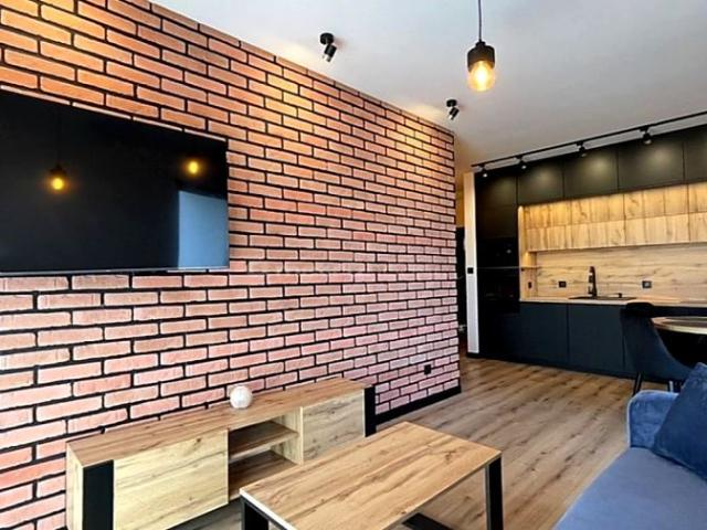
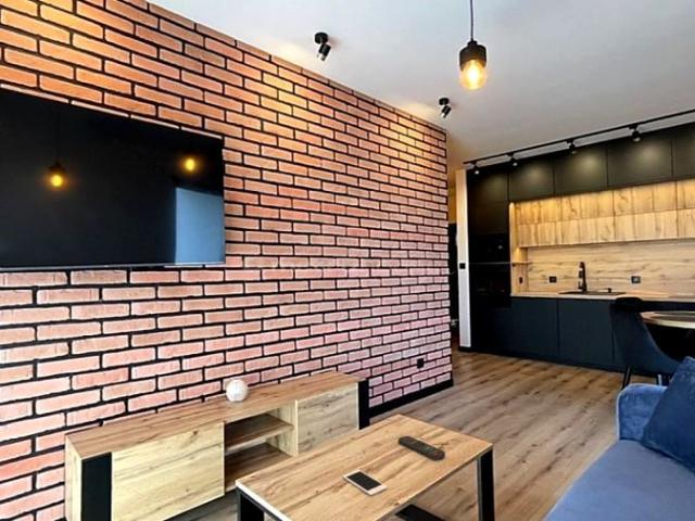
+ cell phone [342,469,388,497]
+ remote control [397,435,446,461]
